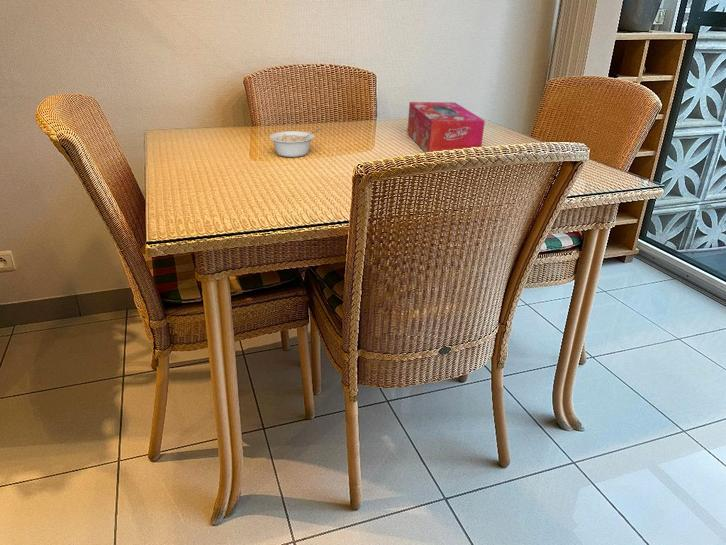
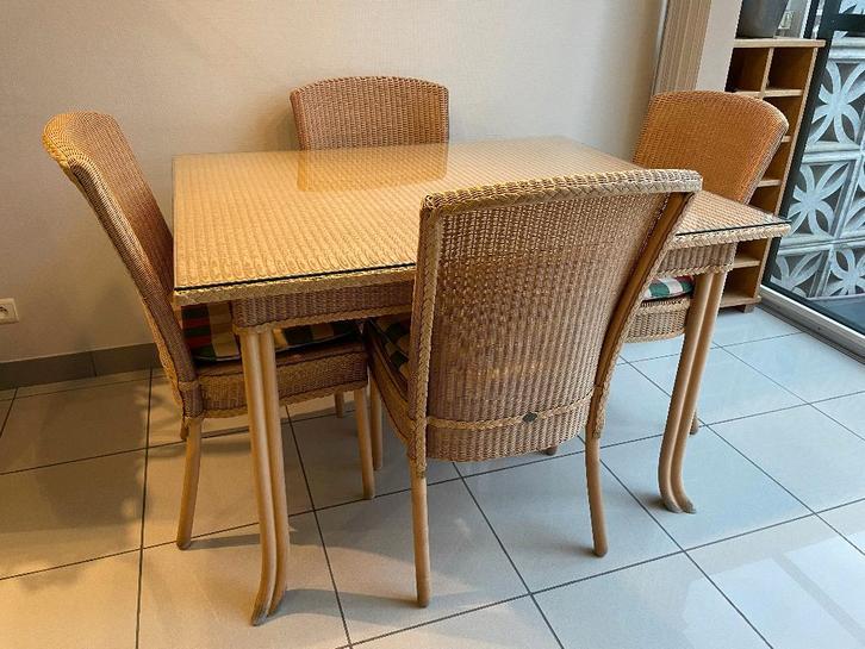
- tissue box [406,101,486,153]
- legume [269,128,322,158]
